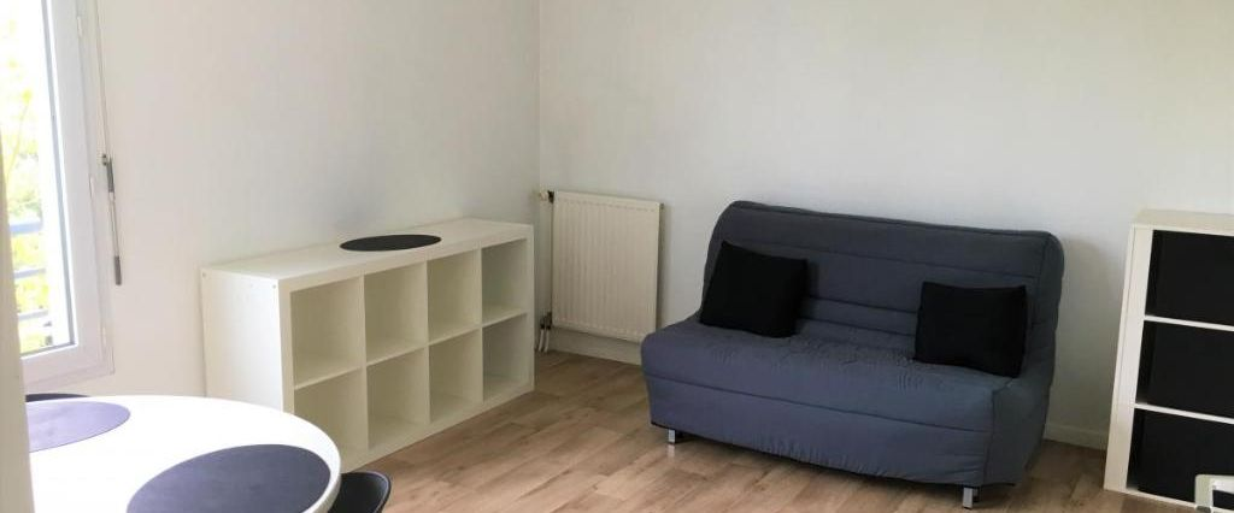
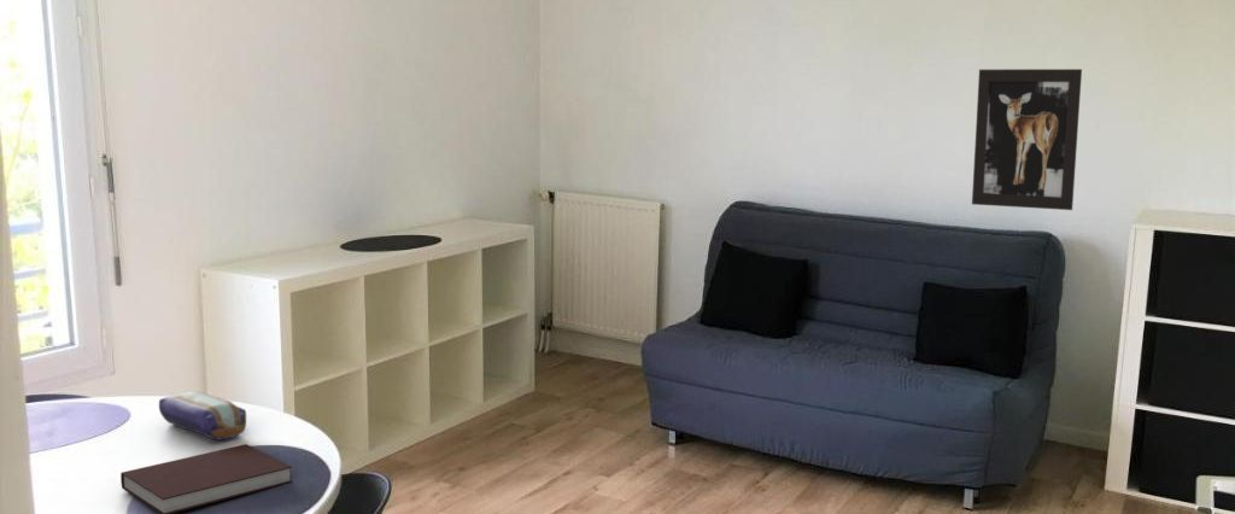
+ pencil case [158,390,247,442]
+ notebook [119,443,293,514]
+ wall art [971,68,1083,211]
